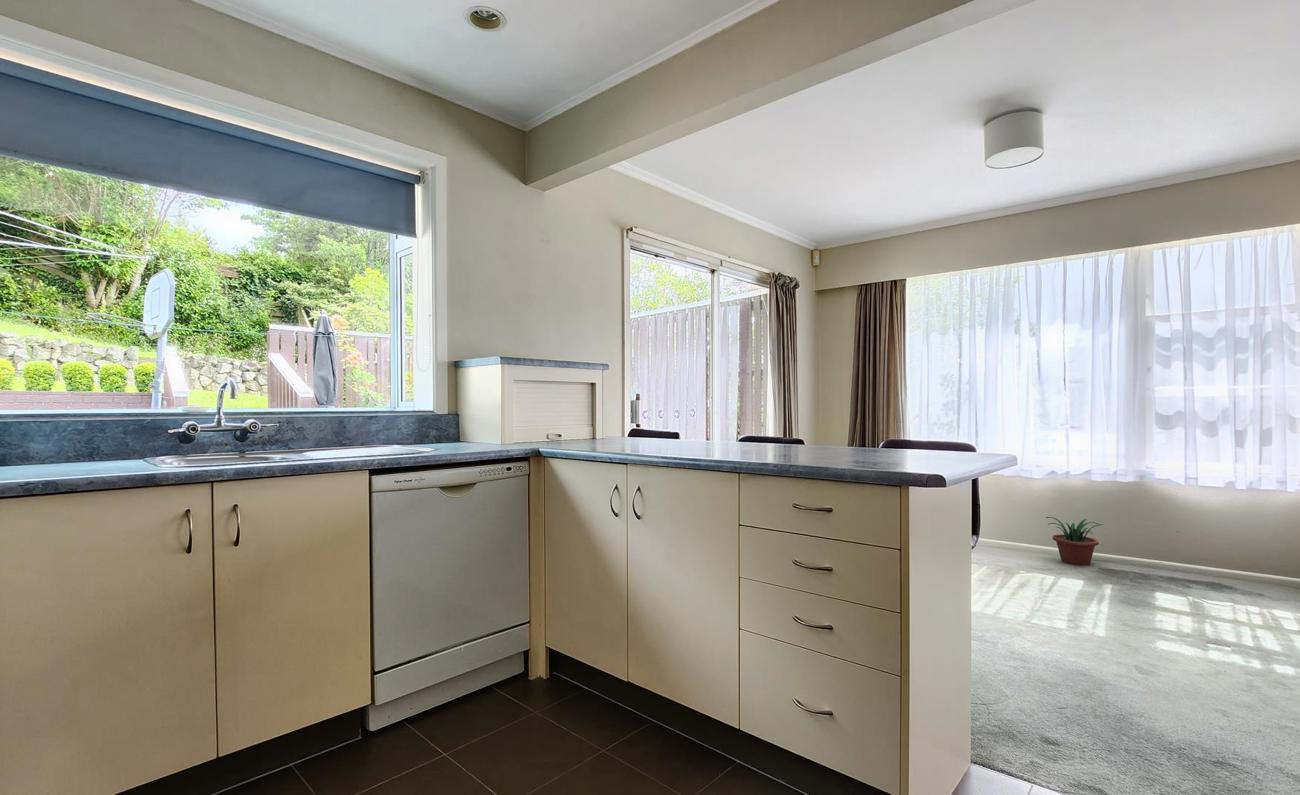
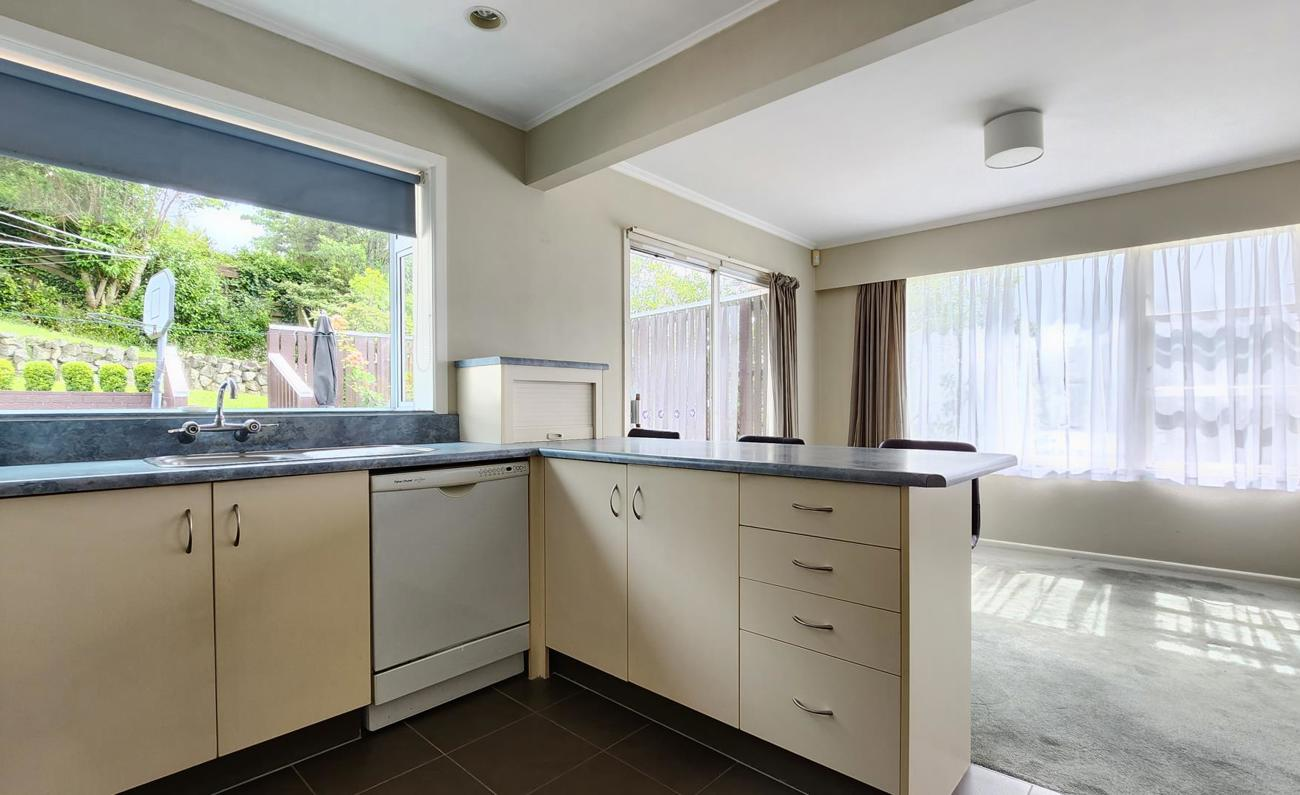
- potted plant [1045,516,1104,567]
